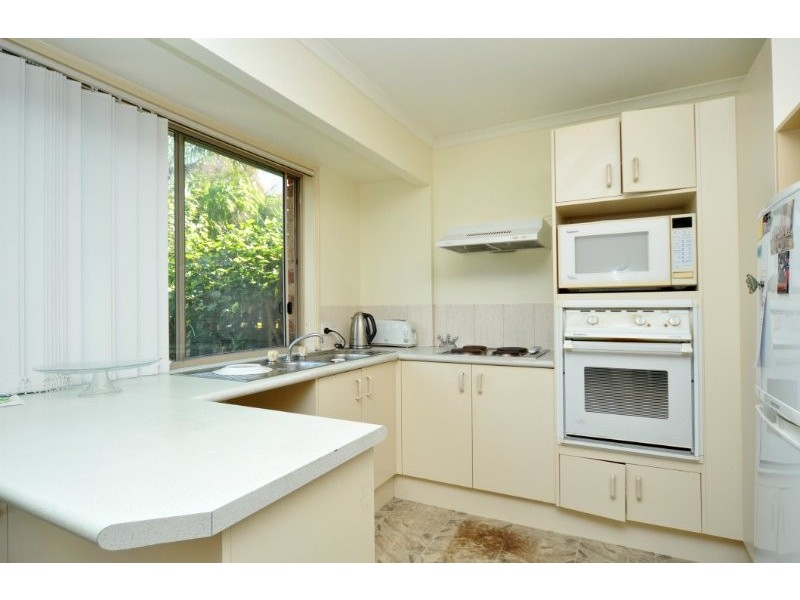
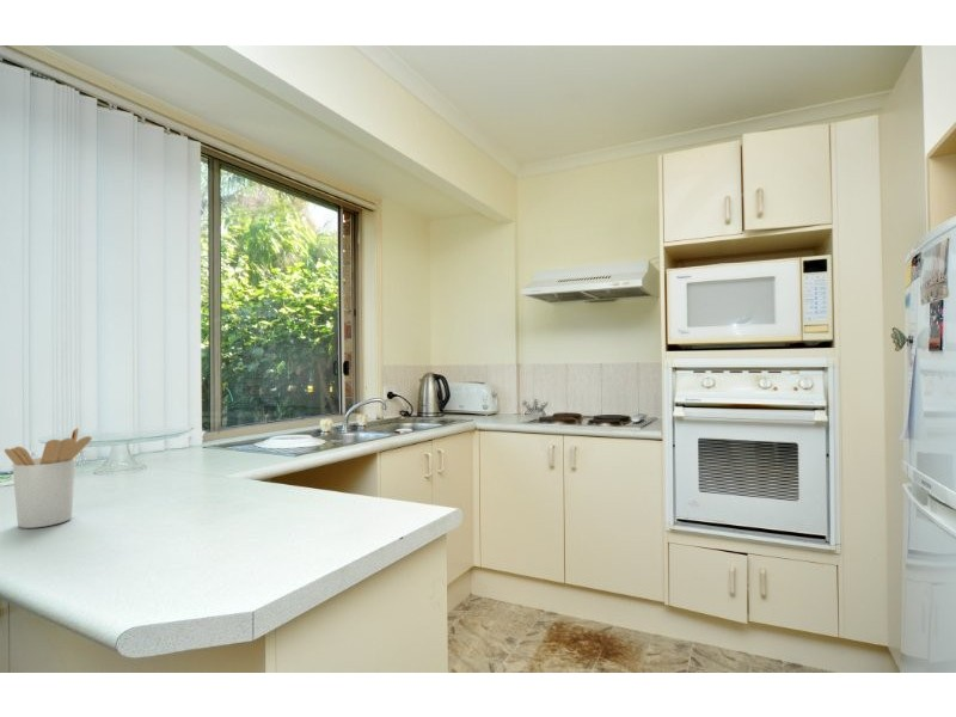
+ utensil holder [4,427,93,529]
